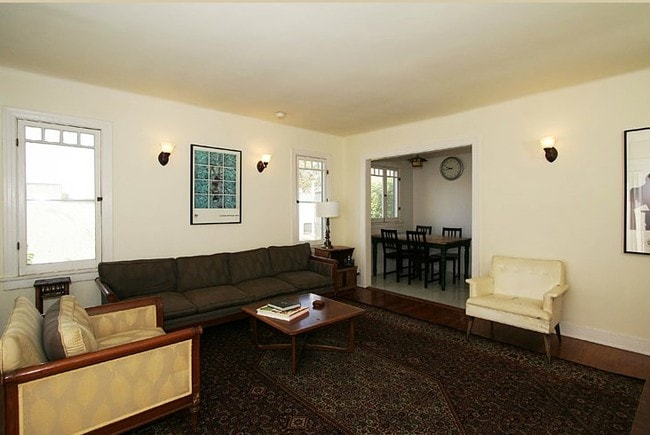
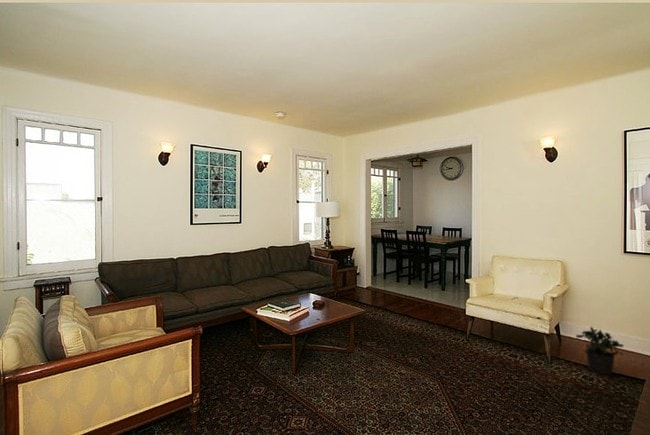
+ potted plant [575,326,625,376]
